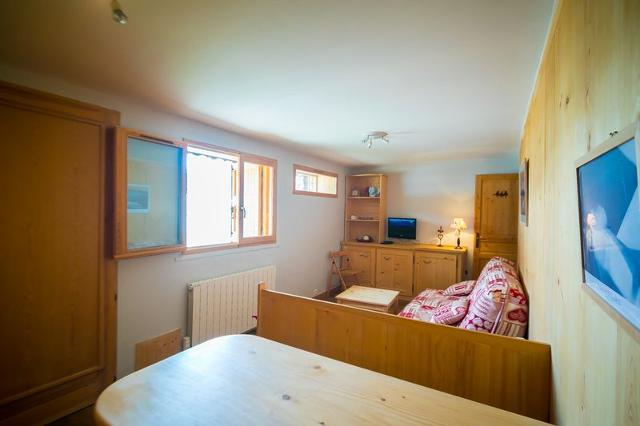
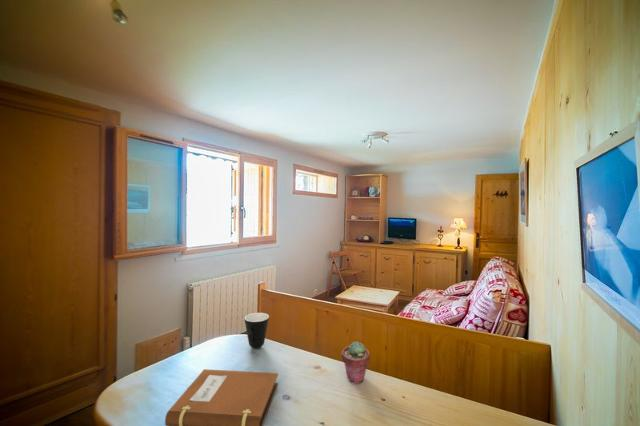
+ potted succulent [341,340,371,385]
+ mug [244,312,270,349]
+ notebook [164,368,279,426]
